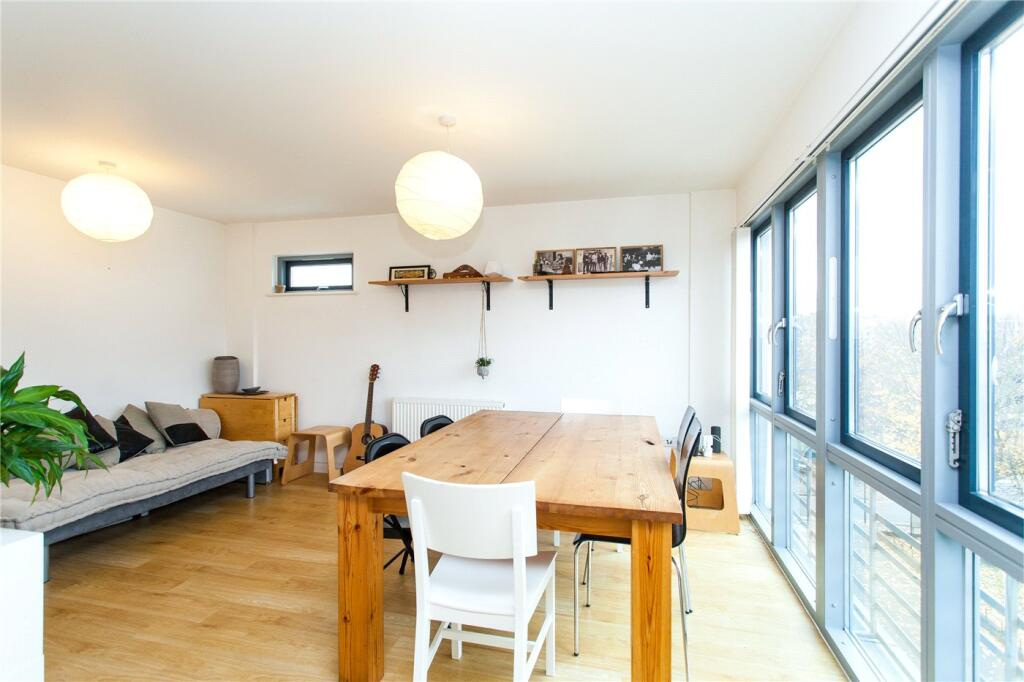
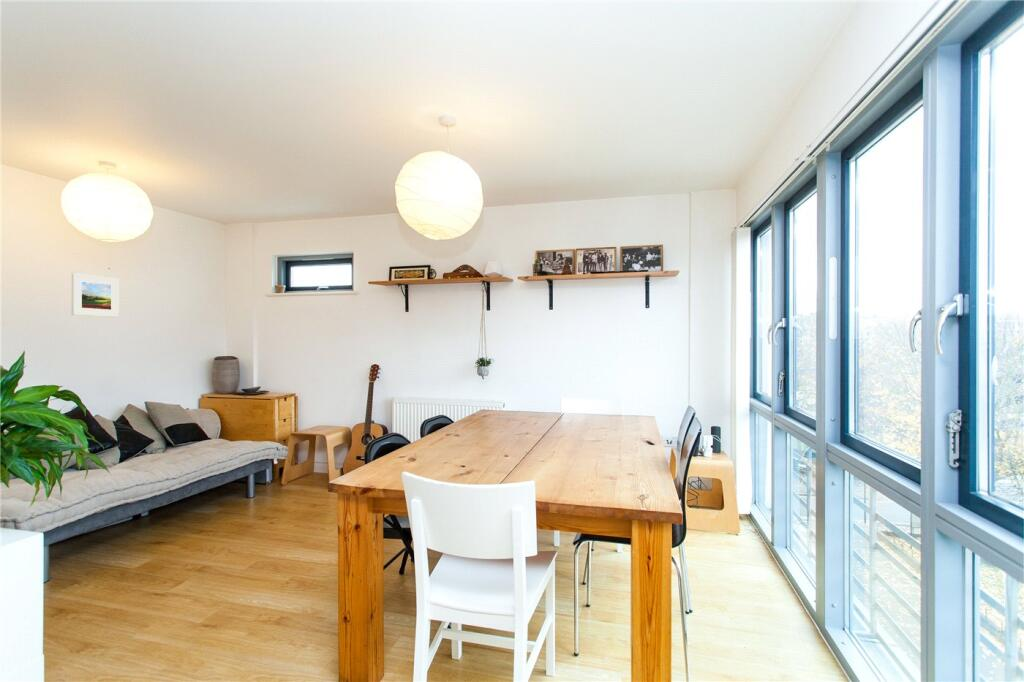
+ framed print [71,272,120,318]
